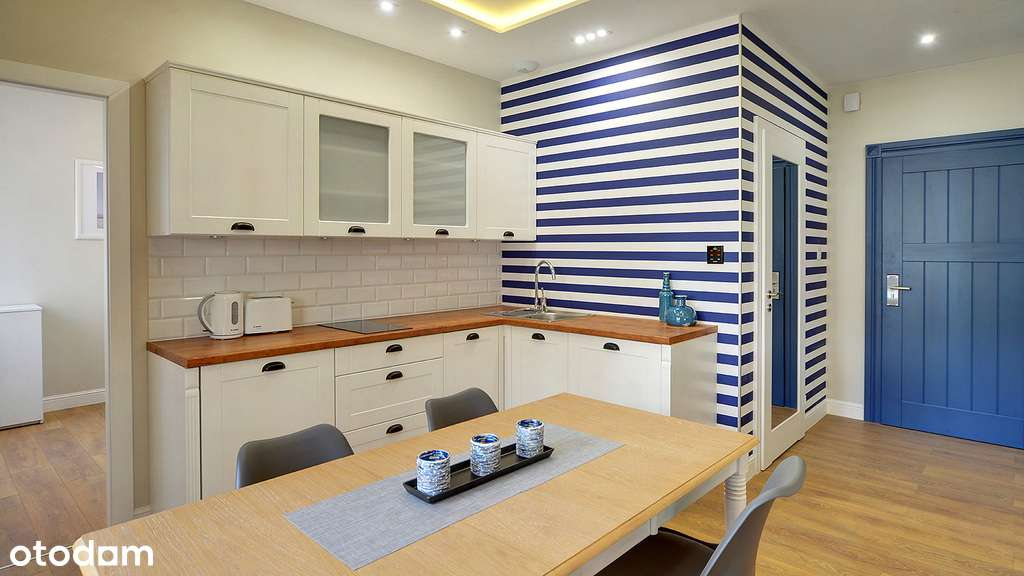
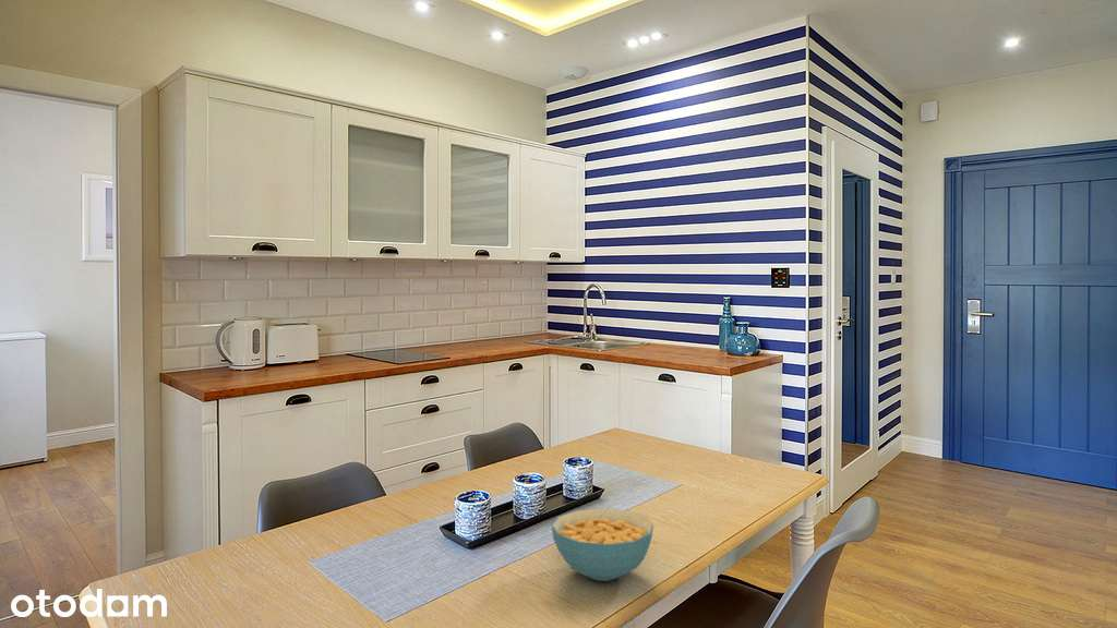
+ cereal bowl [551,508,654,582]
